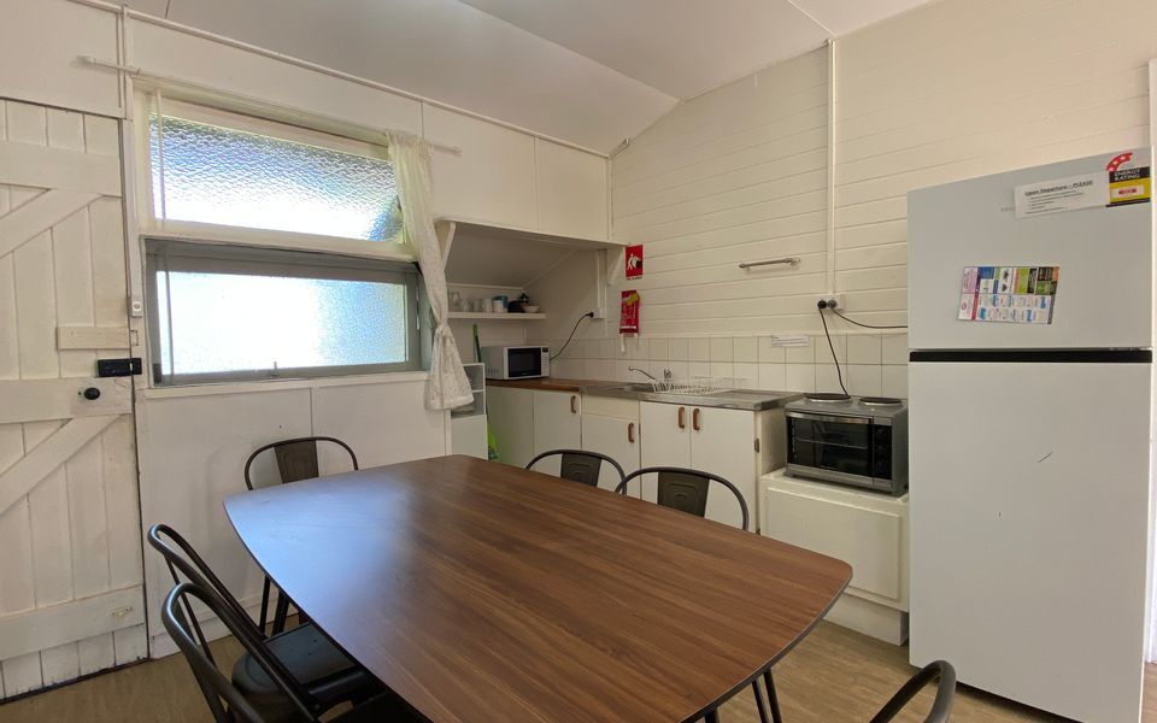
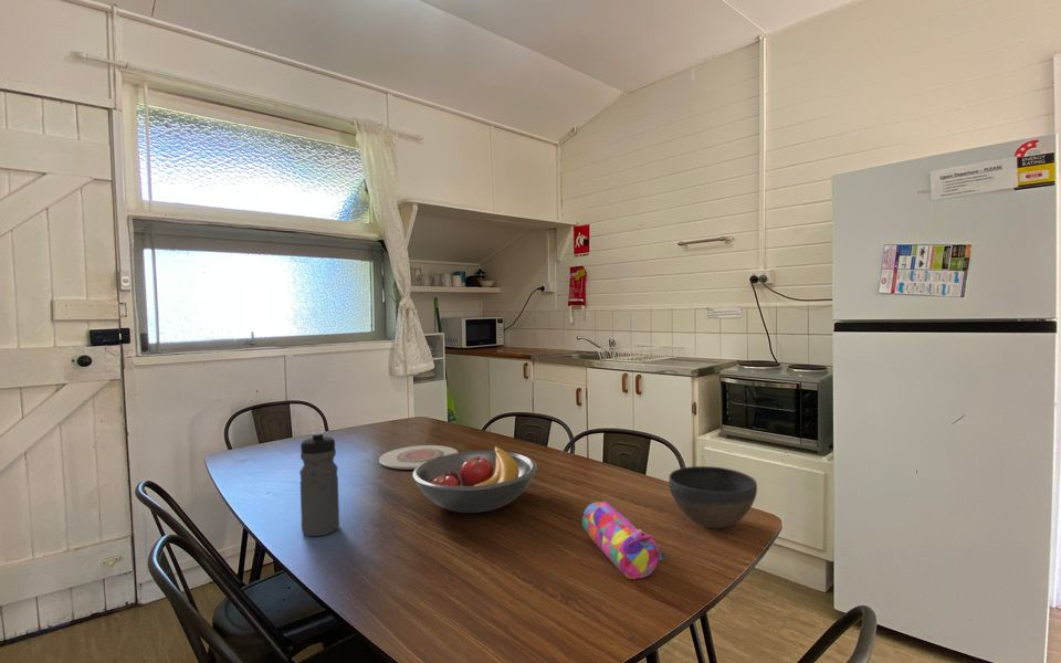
+ plate [378,444,459,471]
+ water bottle [298,431,340,537]
+ fruit bowl [411,444,538,514]
+ pencil case [581,501,665,580]
+ bowl [668,465,758,529]
